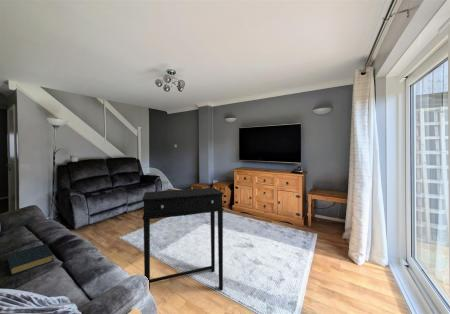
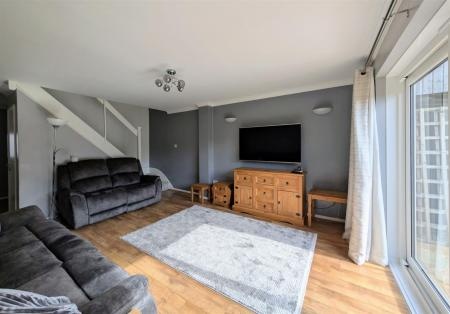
- hardback book [7,243,54,276]
- side table [141,187,225,291]
